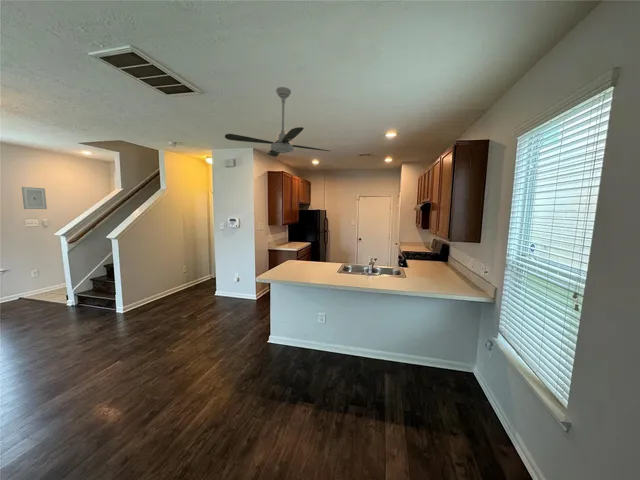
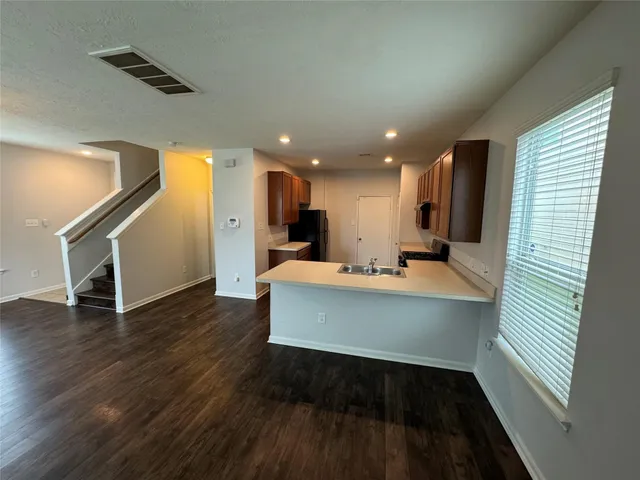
- ceiling fan [224,86,330,158]
- wall art [21,186,48,210]
